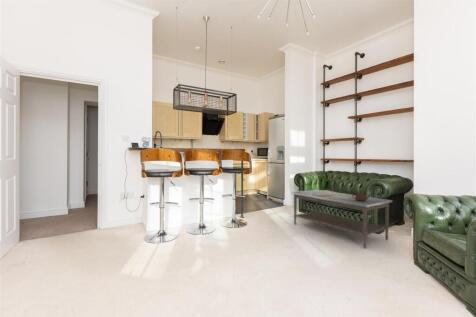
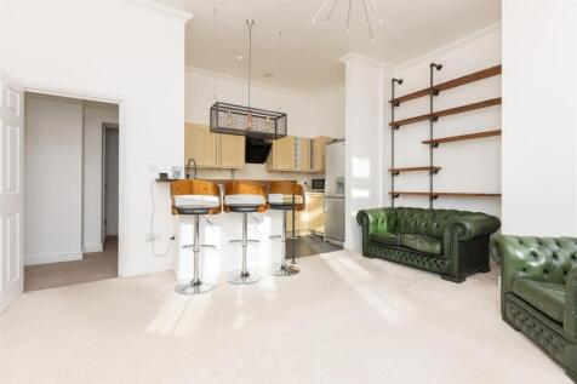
- coffee table [290,189,393,249]
